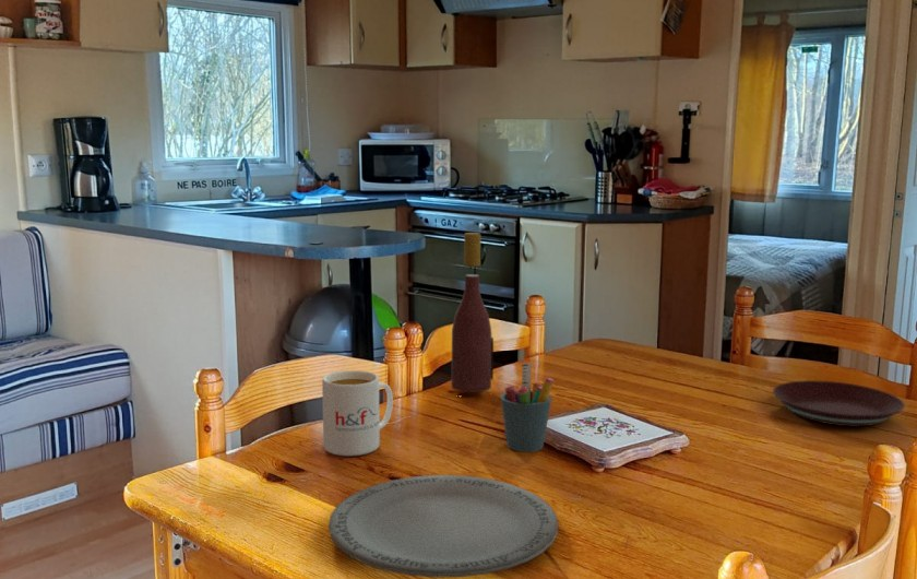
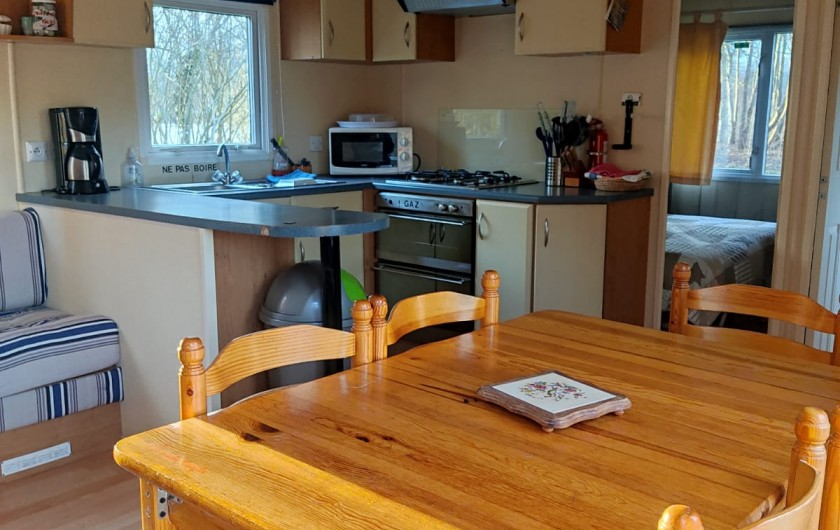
- mug [321,369,394,457]
- plate [772,379,906,427]
- wine bottle [451,232,495,393]
- pen holder [499,362,555,453]
- plate [327,474,559,579]
